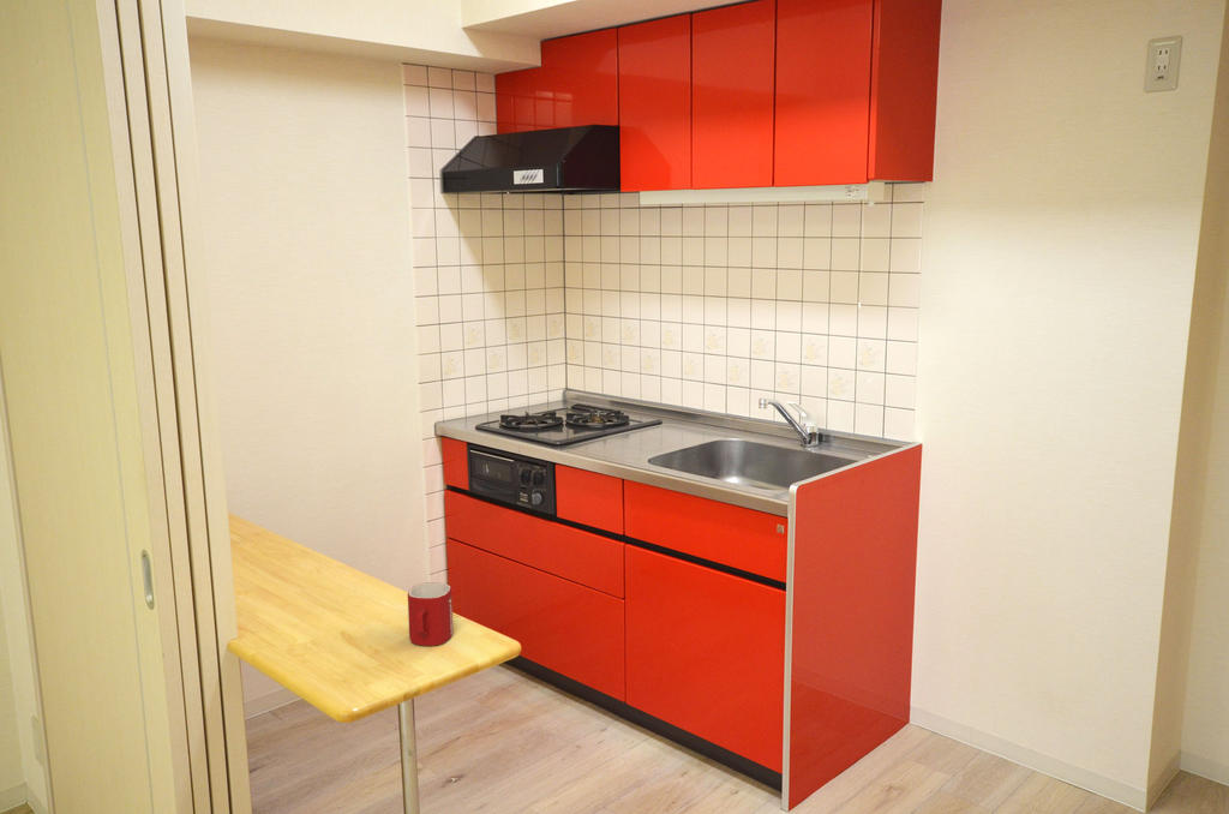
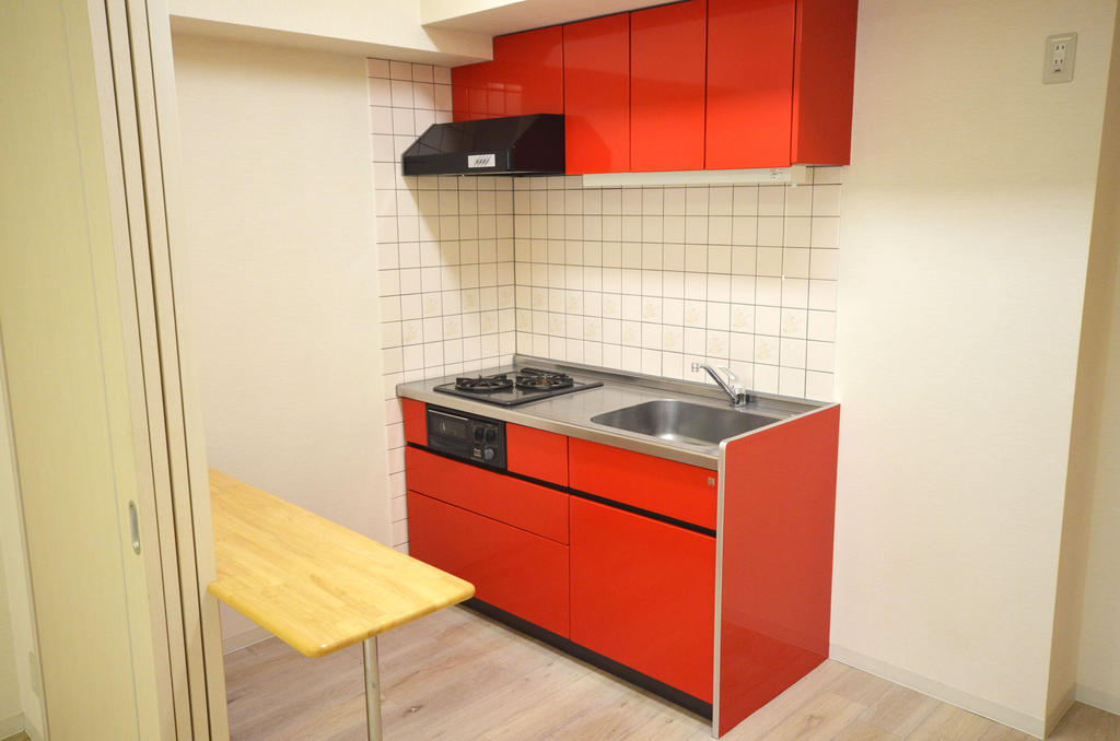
- mug [407,581,454,647]
